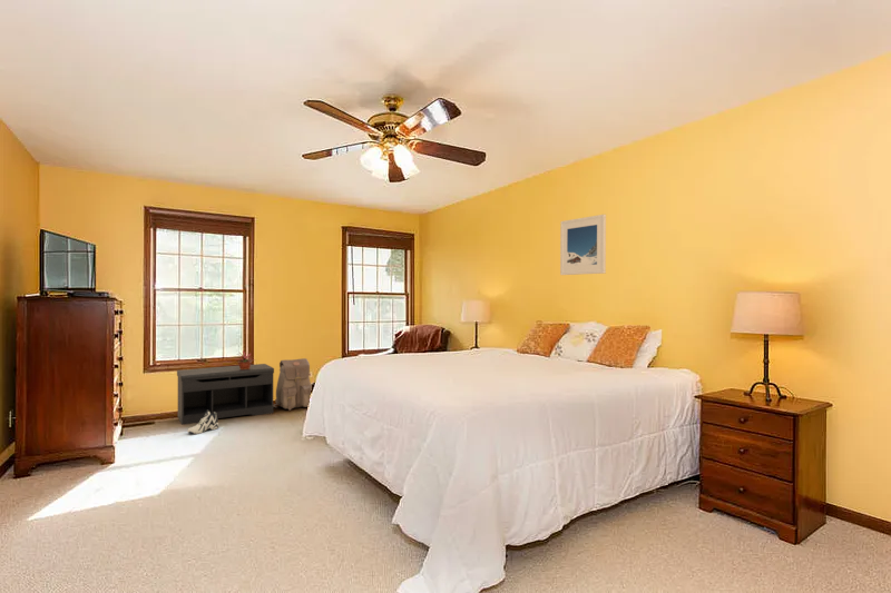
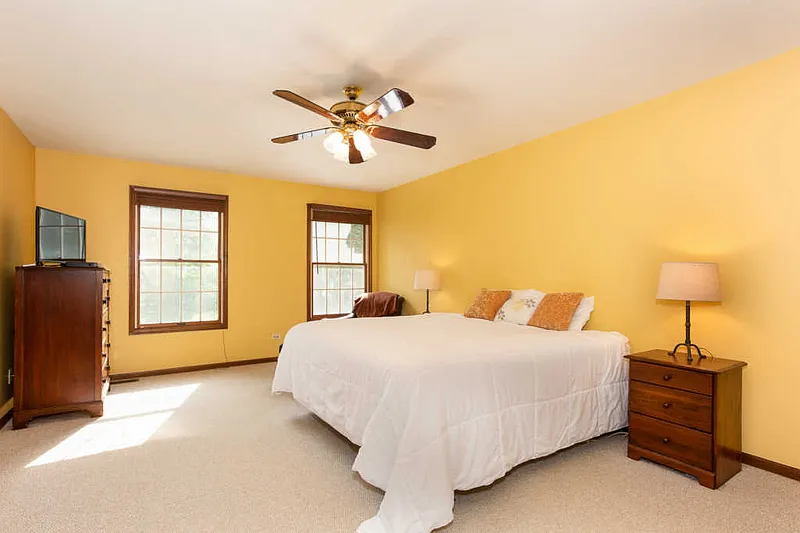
- sneaker [186,409,219,435]
- backpack [273,357,313,412]
- potted plant [232,349,256,369]
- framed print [559,214,607,276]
- bench [176,363,275,426]
